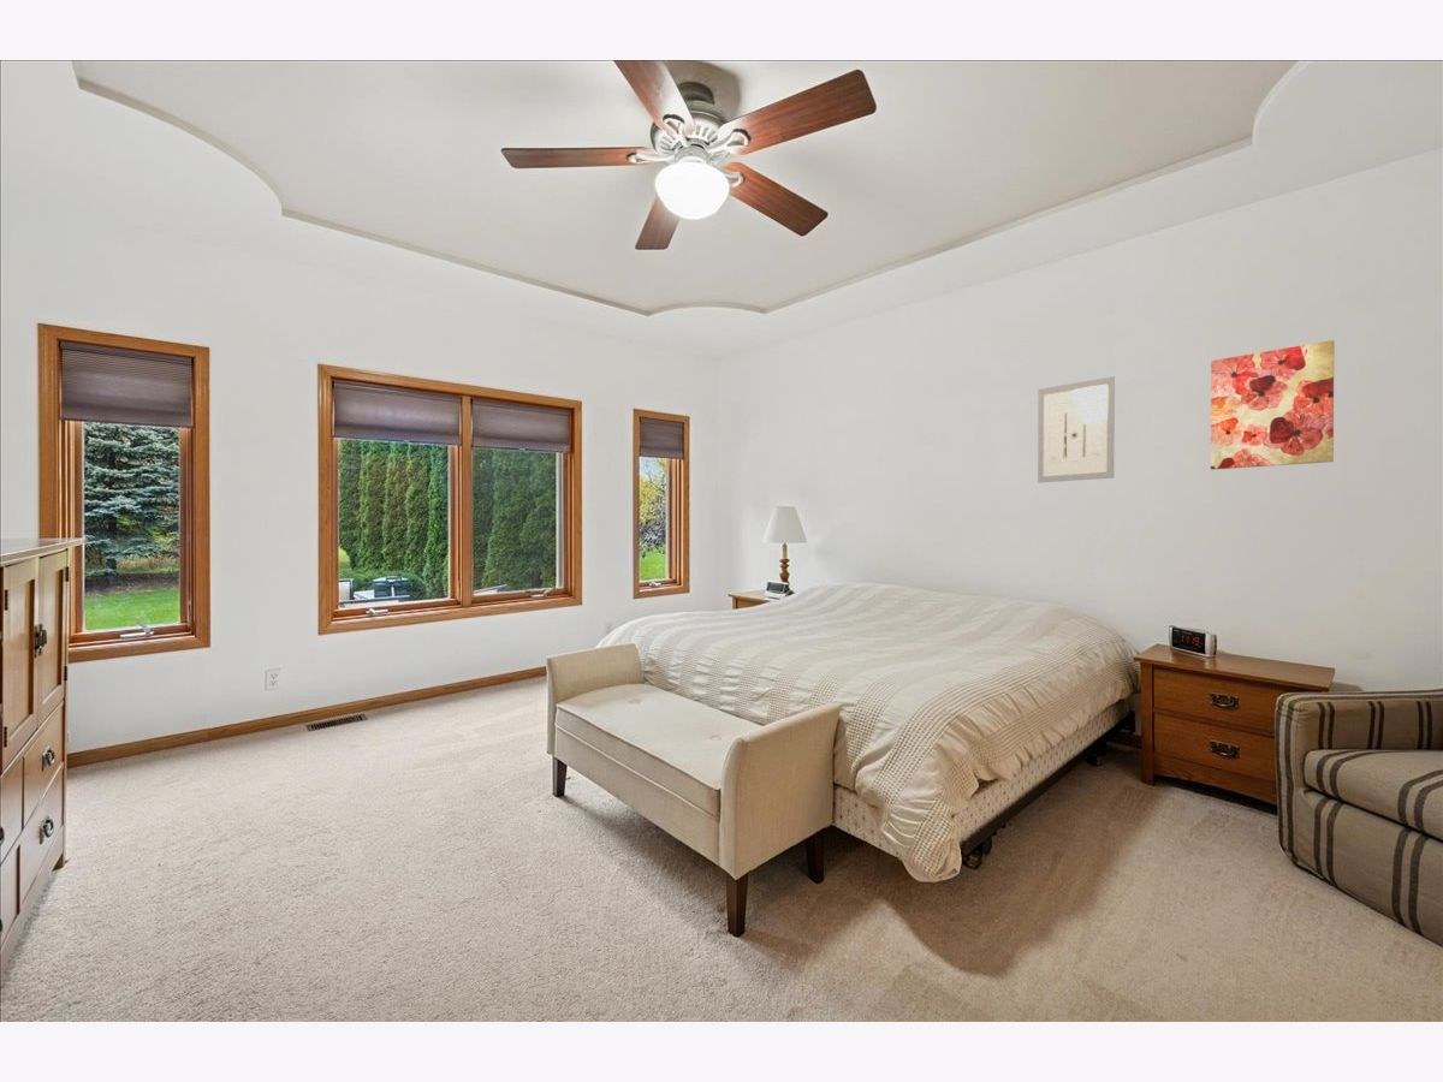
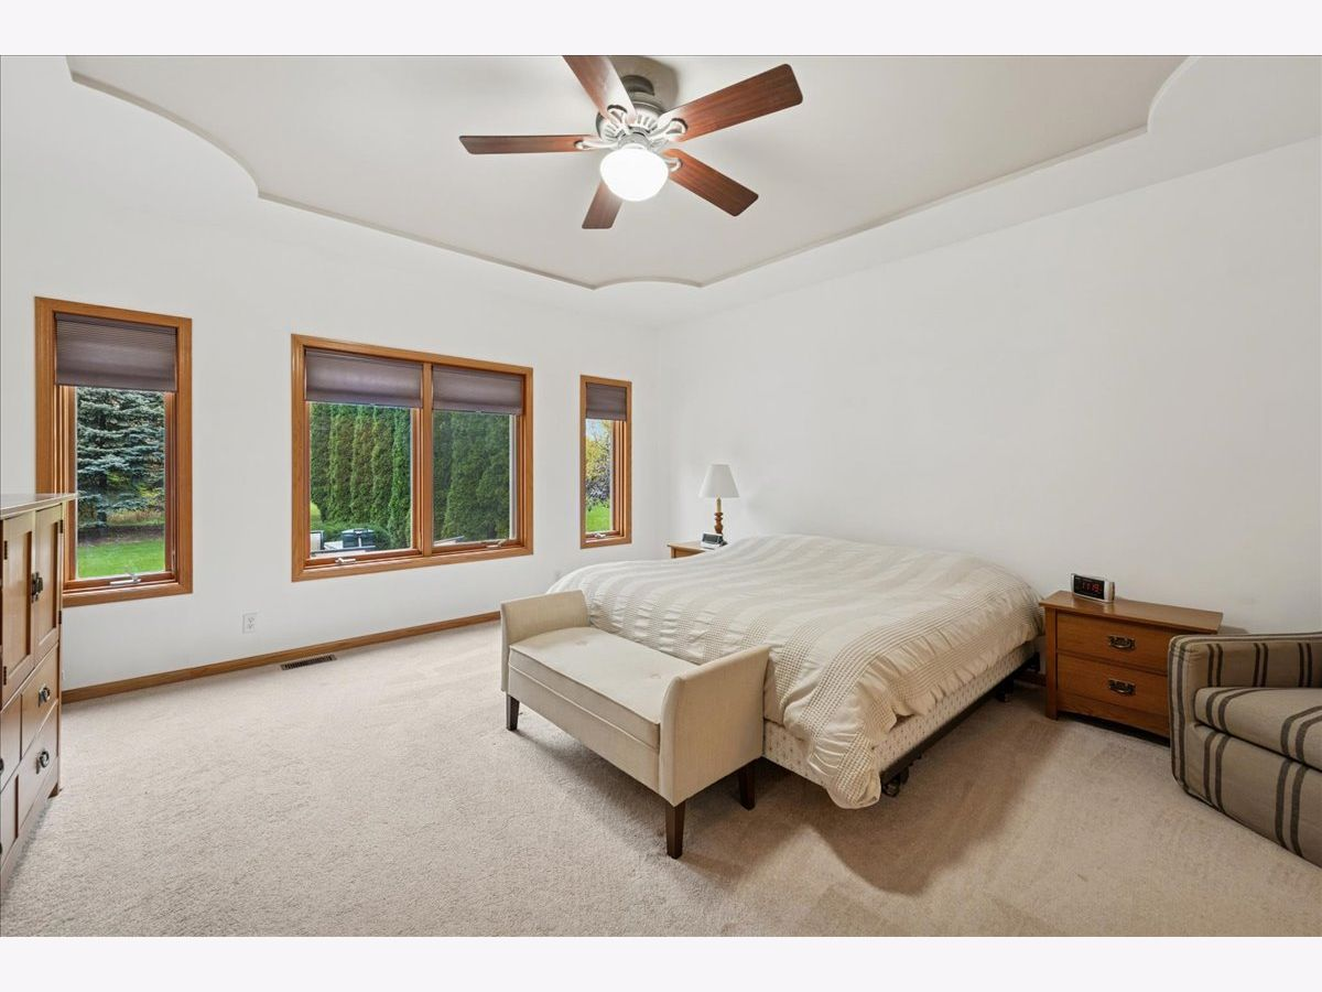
- wall art [1037,375,1116,483]
- wall art [1210,339,1336,471]
